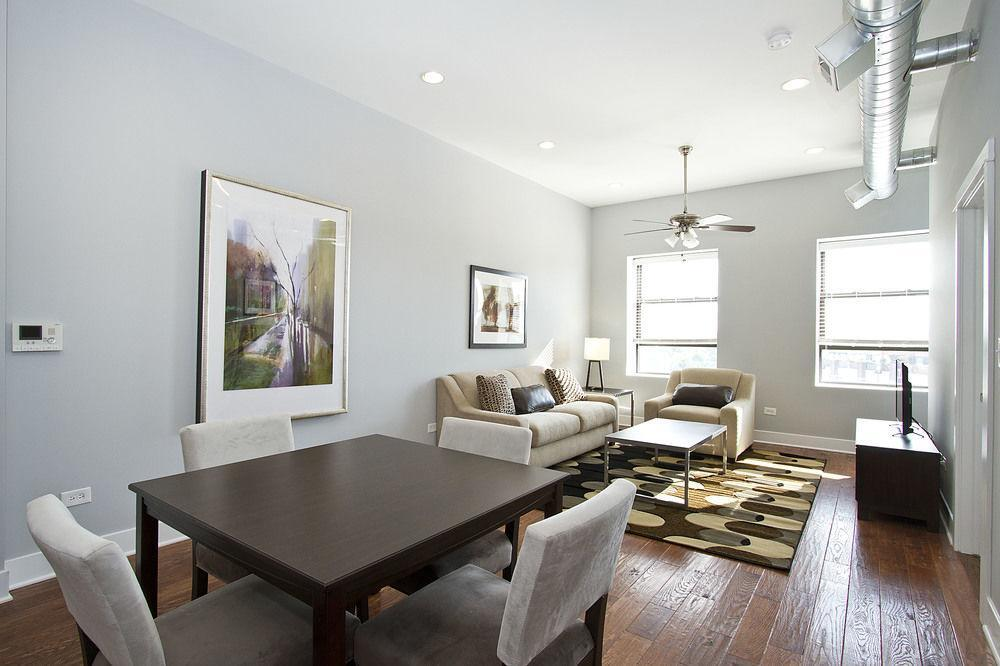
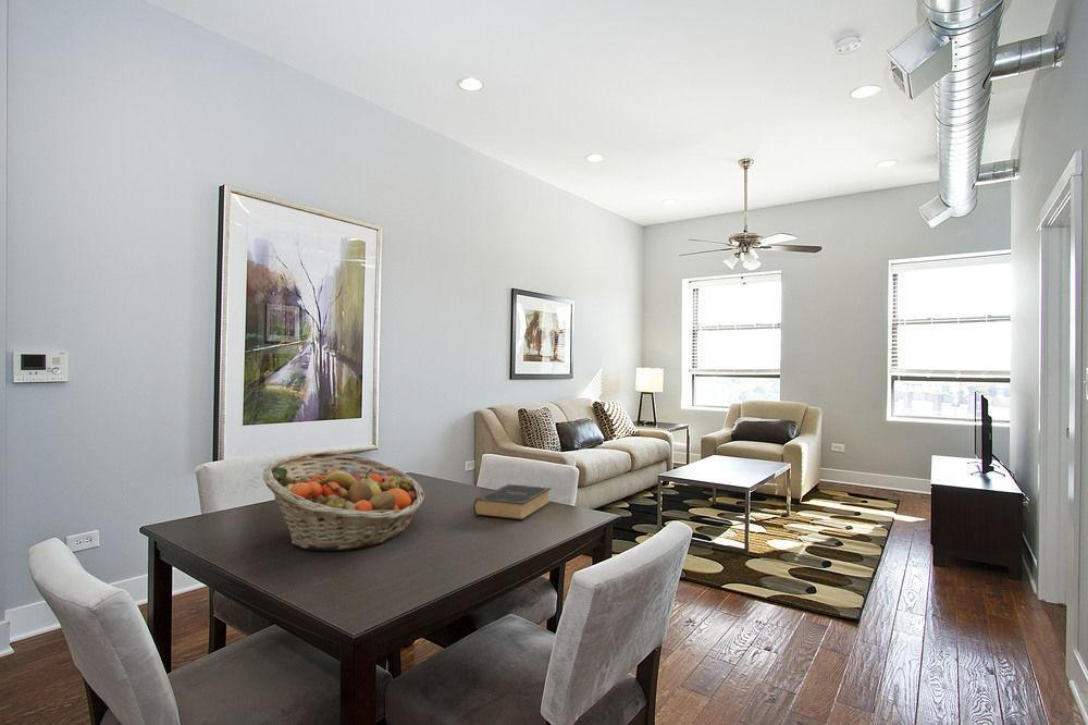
+ book [472,483,553,521]
+ fruit basket [261,451,425,552]
